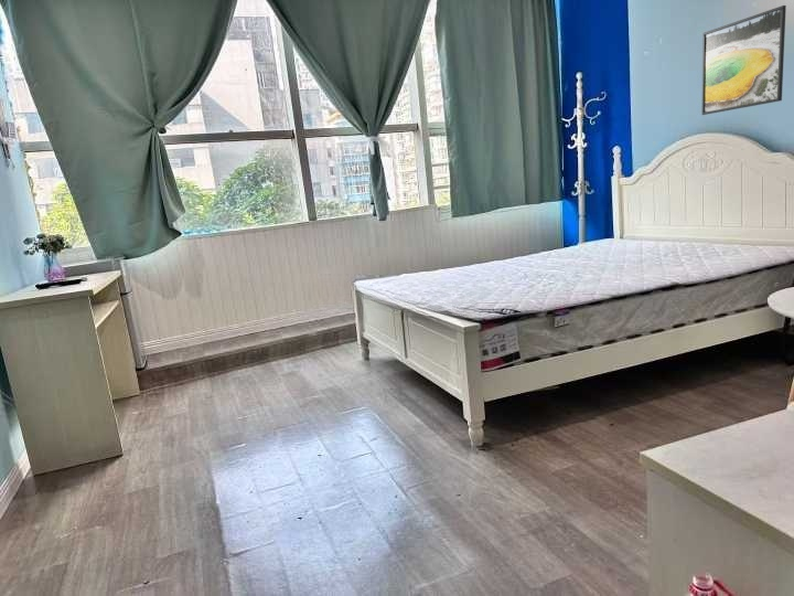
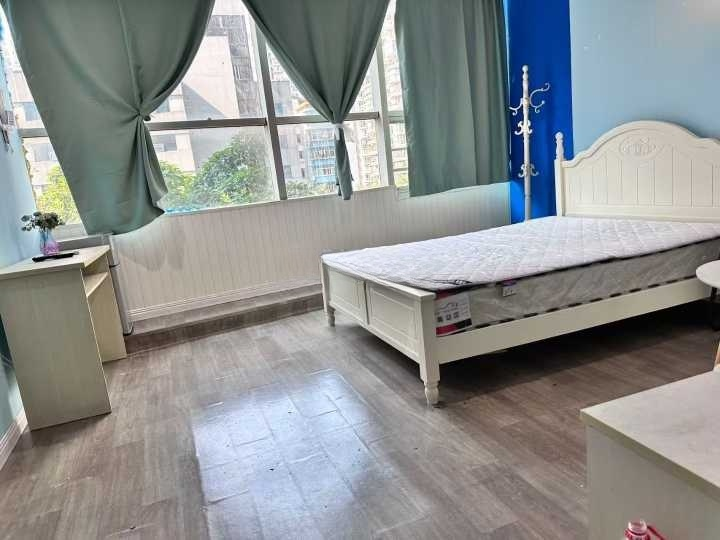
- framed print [701,4,787,116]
